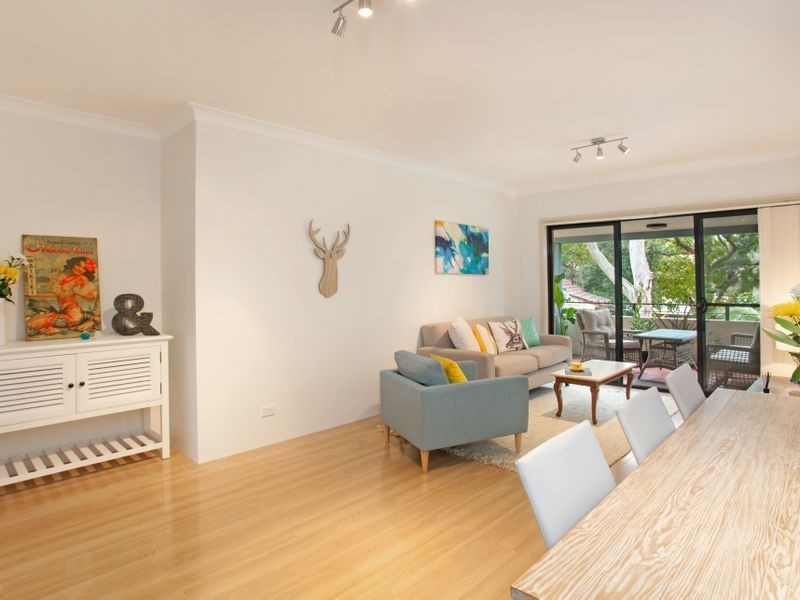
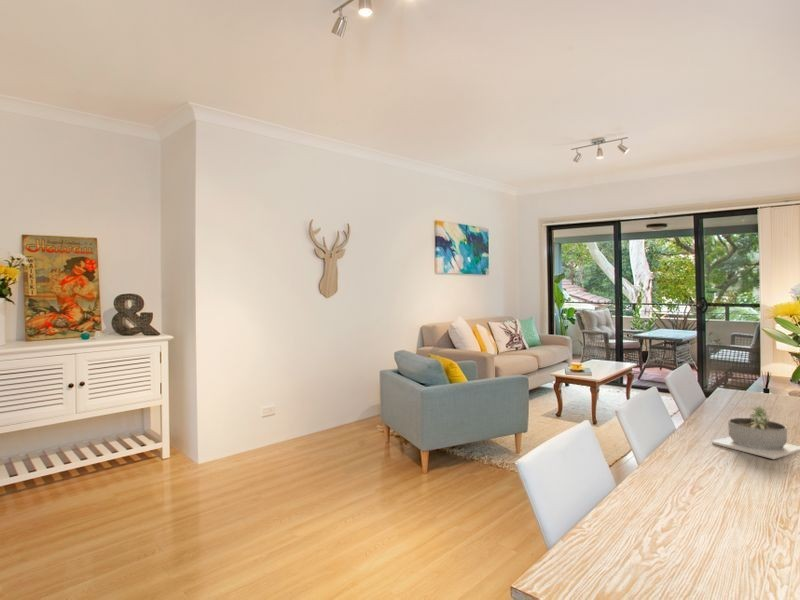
+ succulent planter [711,405,800,460]
